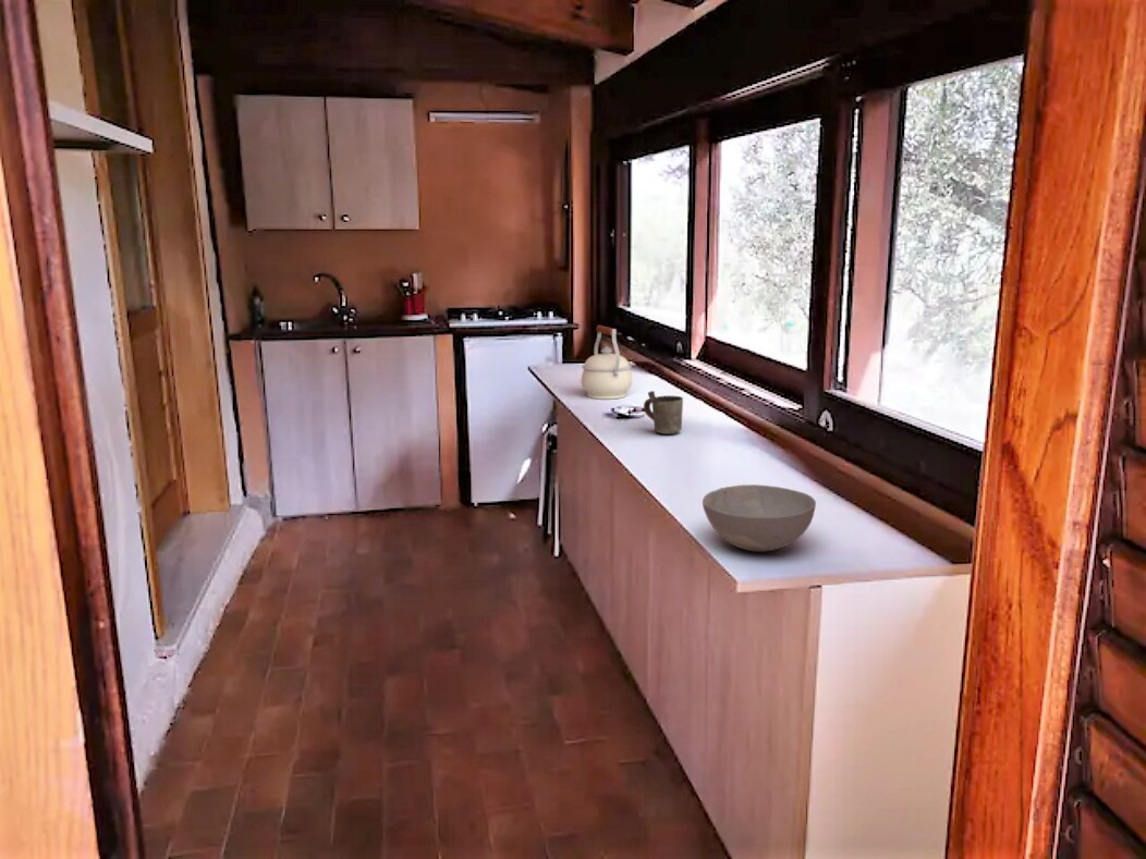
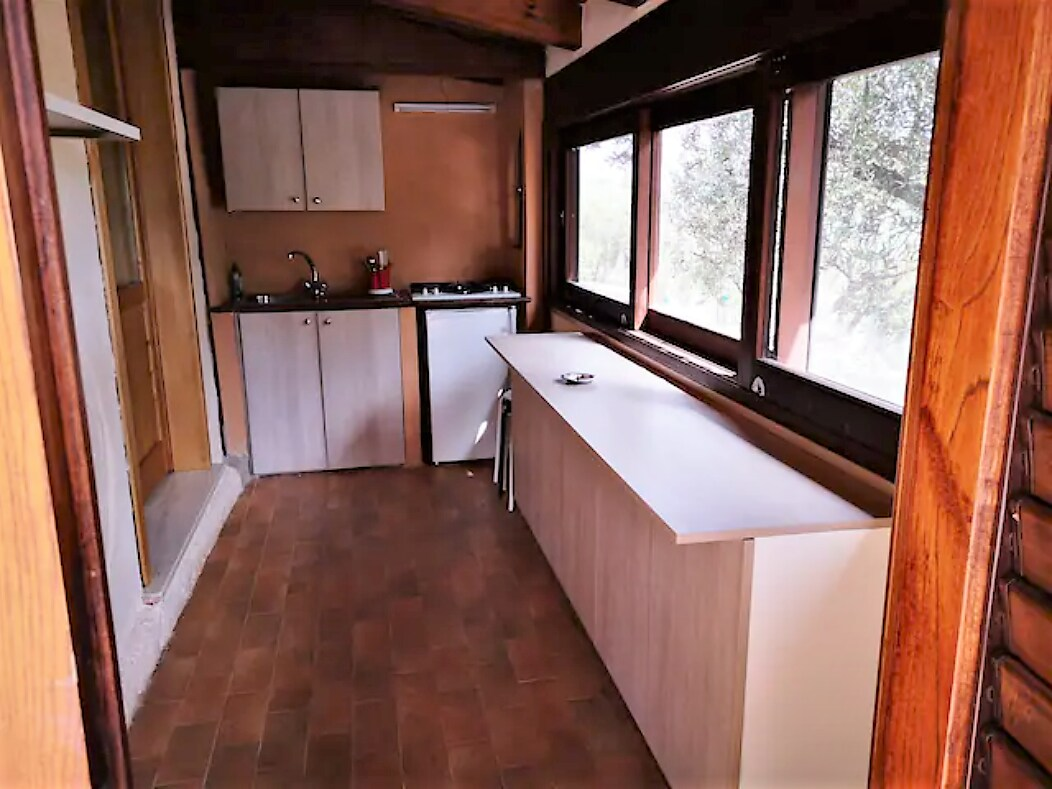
- mug [643,390,684,435]
- bowl [702,483,817,553]
- kettle [580,324,633,401]
